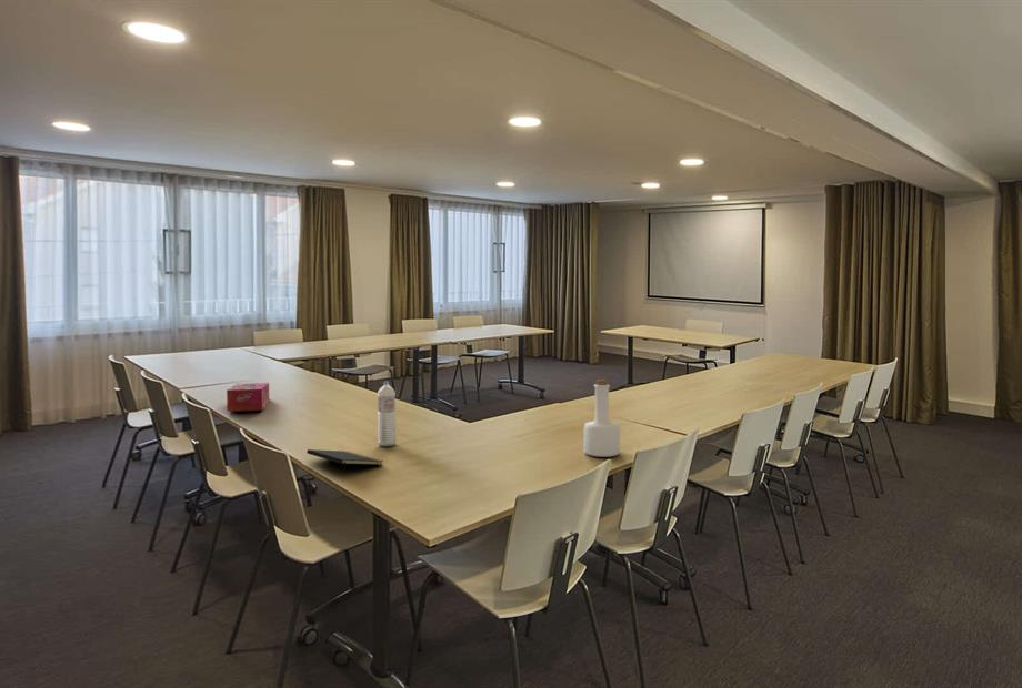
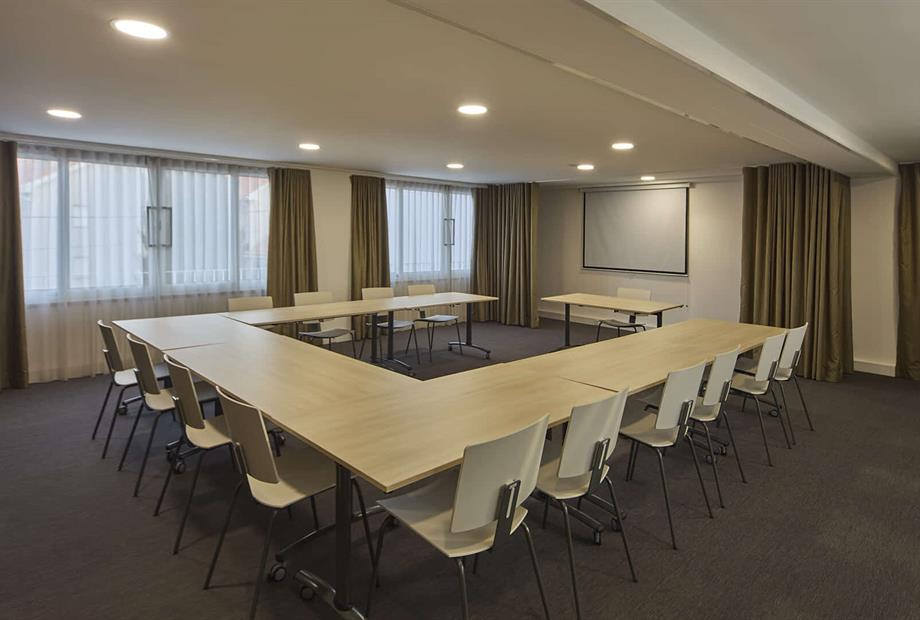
- water bottle [377,381,397,447]
- bottle [583,378,621,458]
- tissue box [226,382,270,413]
- notepad [305,448,384,475]
